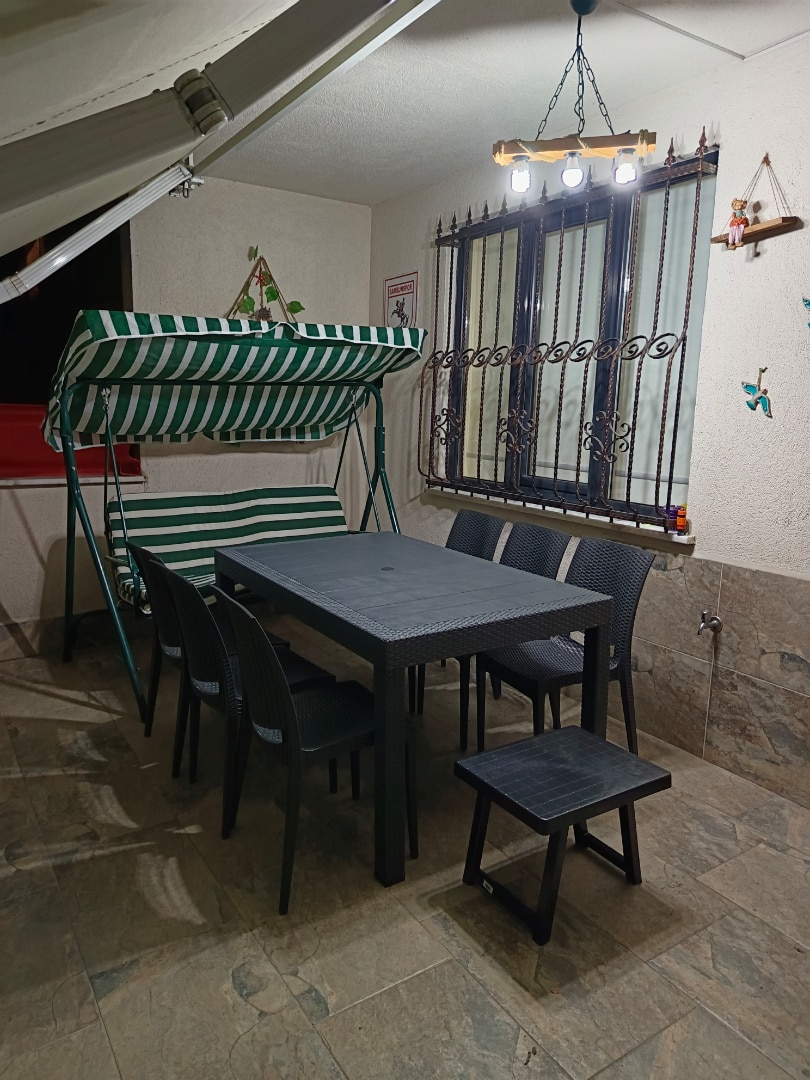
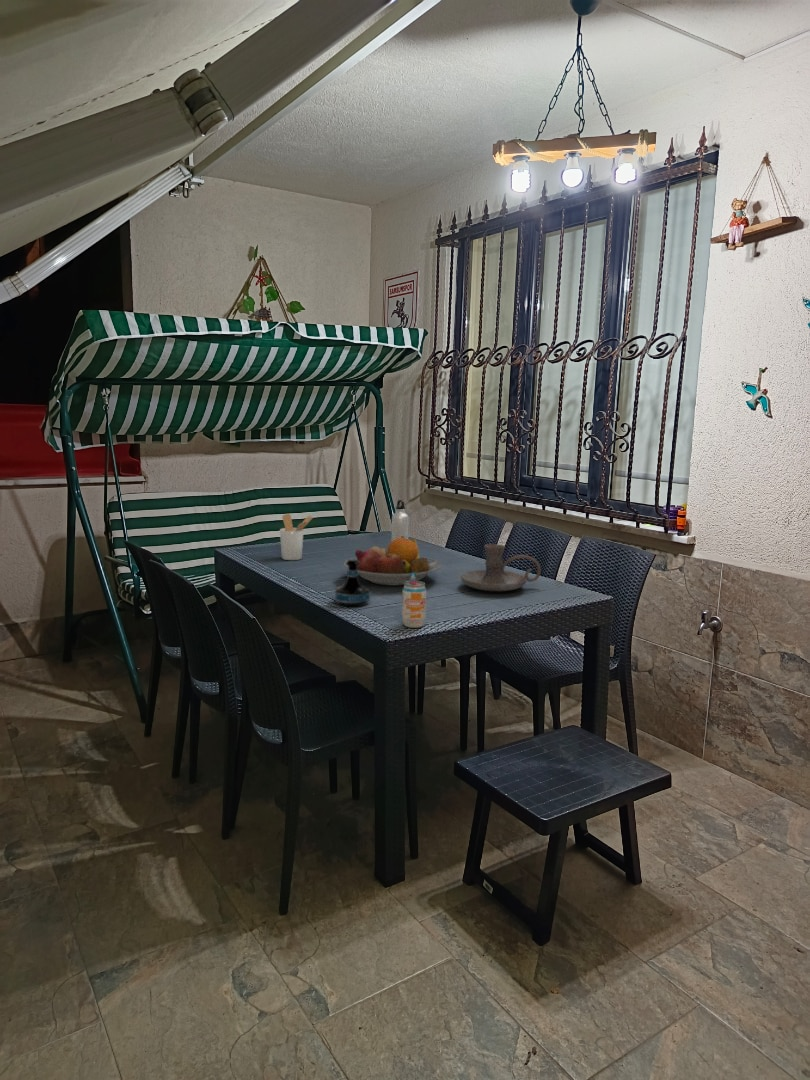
+ water bottle [391,499,410,542]
+ utensil holder [279,513,314,561]
+ beverage can [401,573,427,629]
+ fruit bowl [344,536,442,586]
+ candle holder [460,543,542,592]
+ tequila bottle [334,558,371,607]
